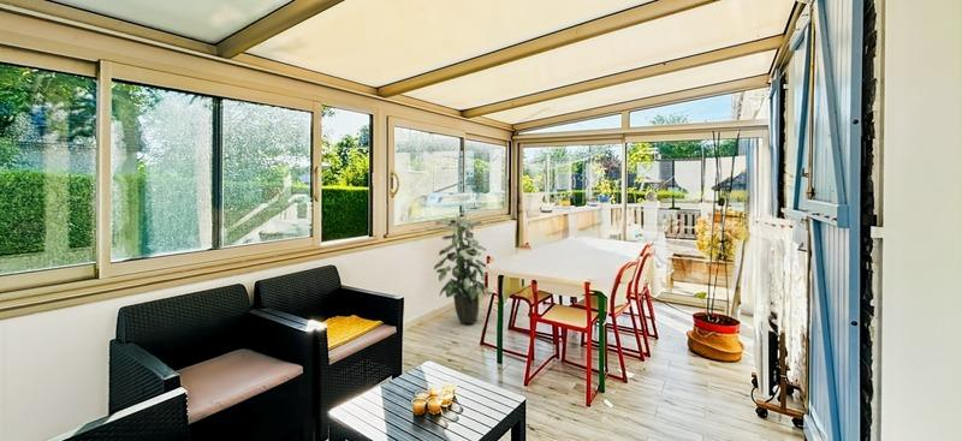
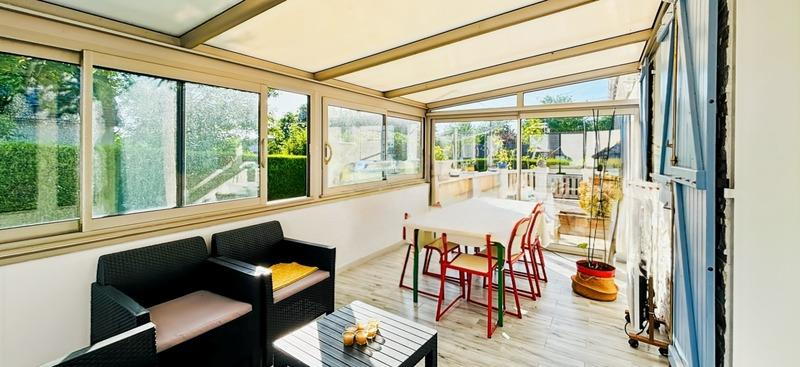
- indoor plant [433,211,489,324]
